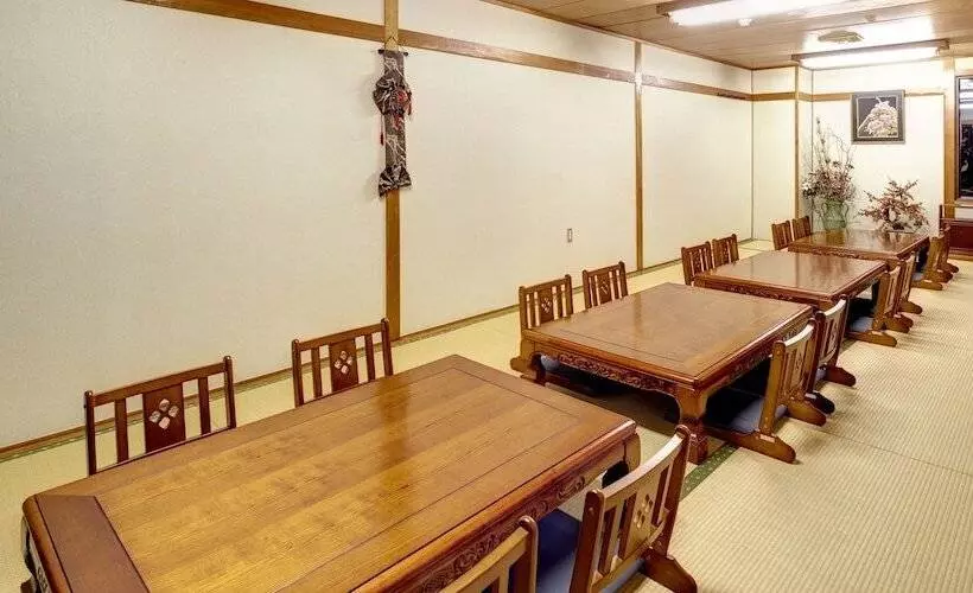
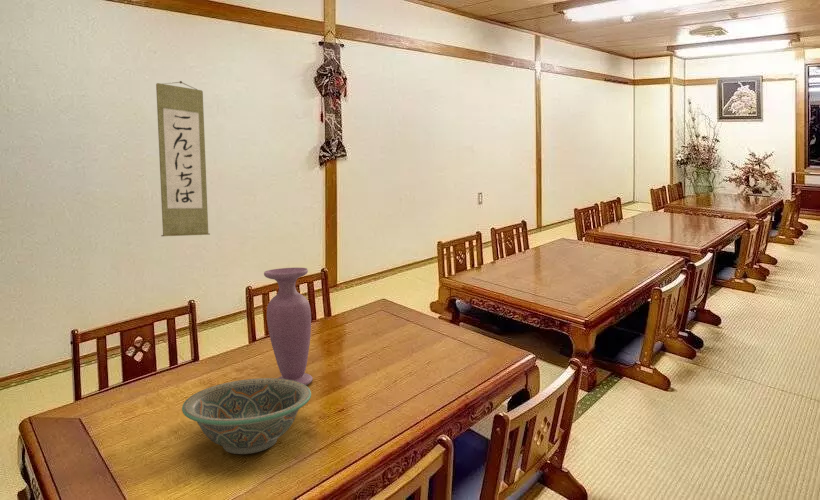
+ wall scroll [155,80,211,237]
+ vase [263,267,314,386]
+ decorative bowl [181,377,312,455]
